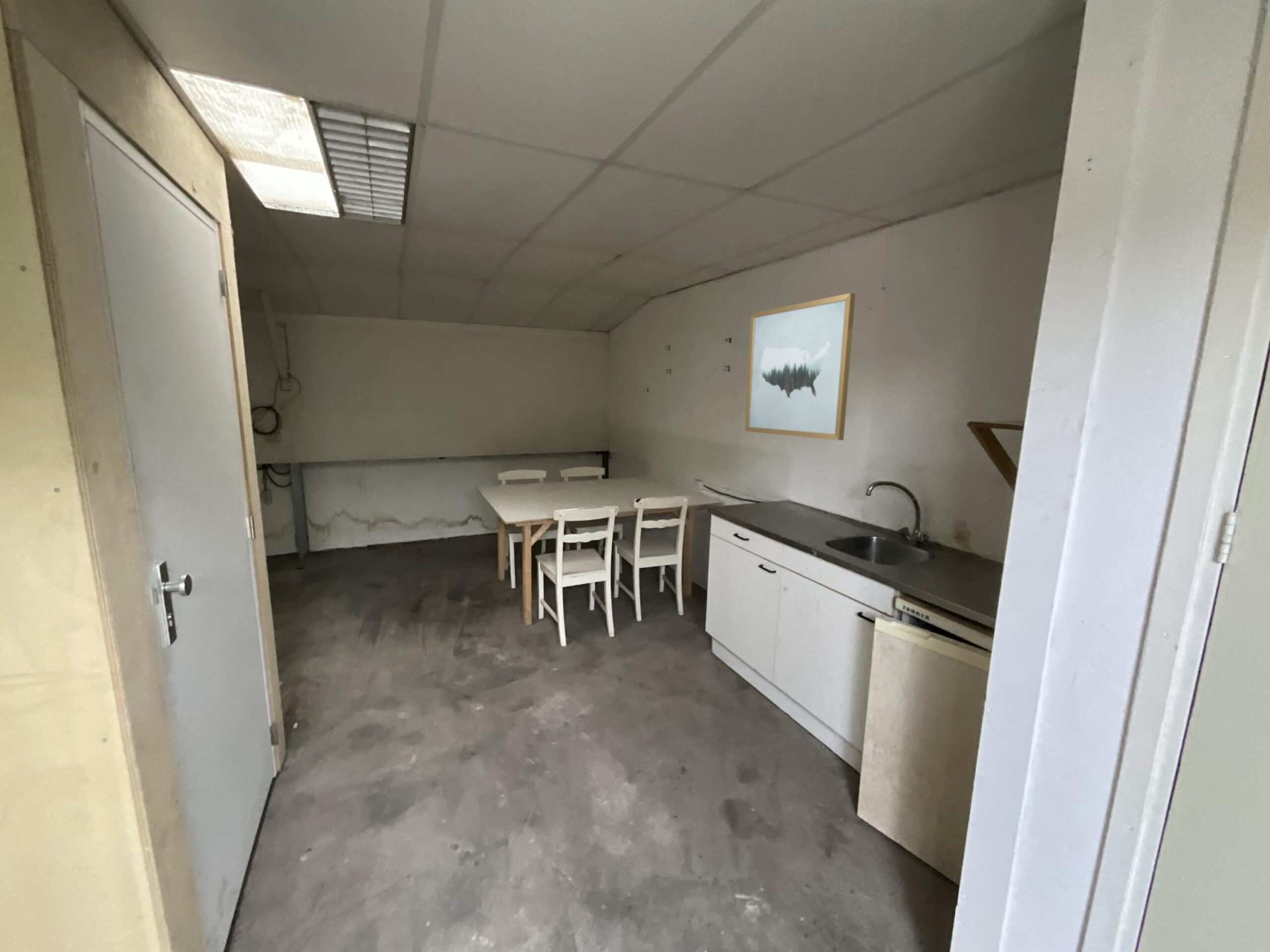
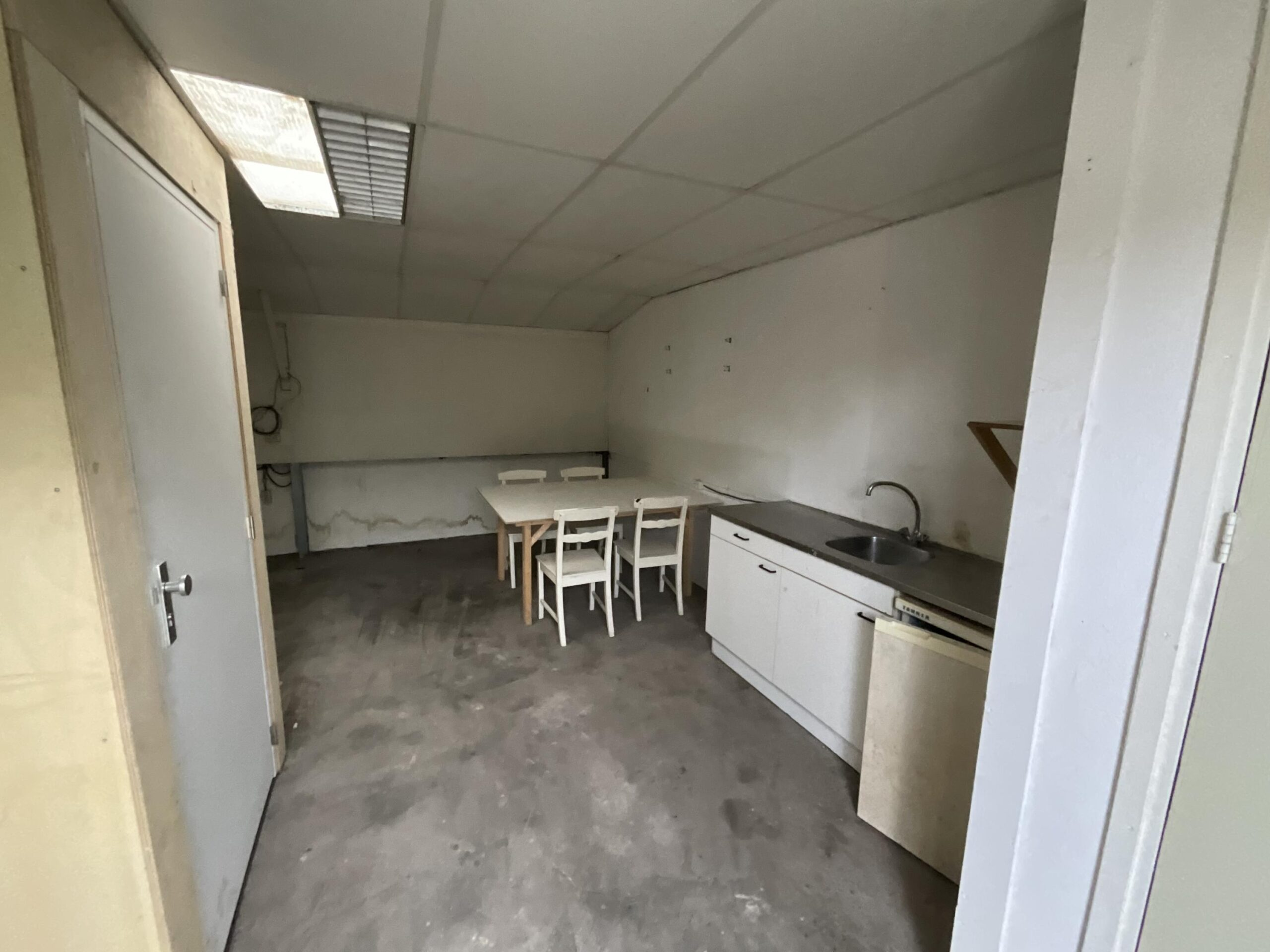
- wall art [745,293,856,441]
